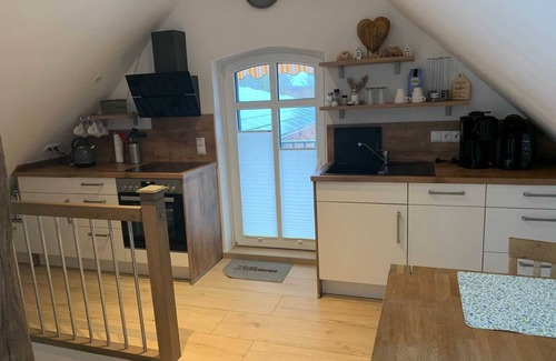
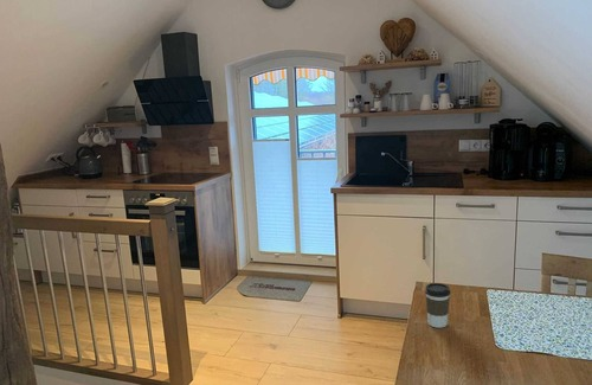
+ coffee cup [424,282,451,328]
